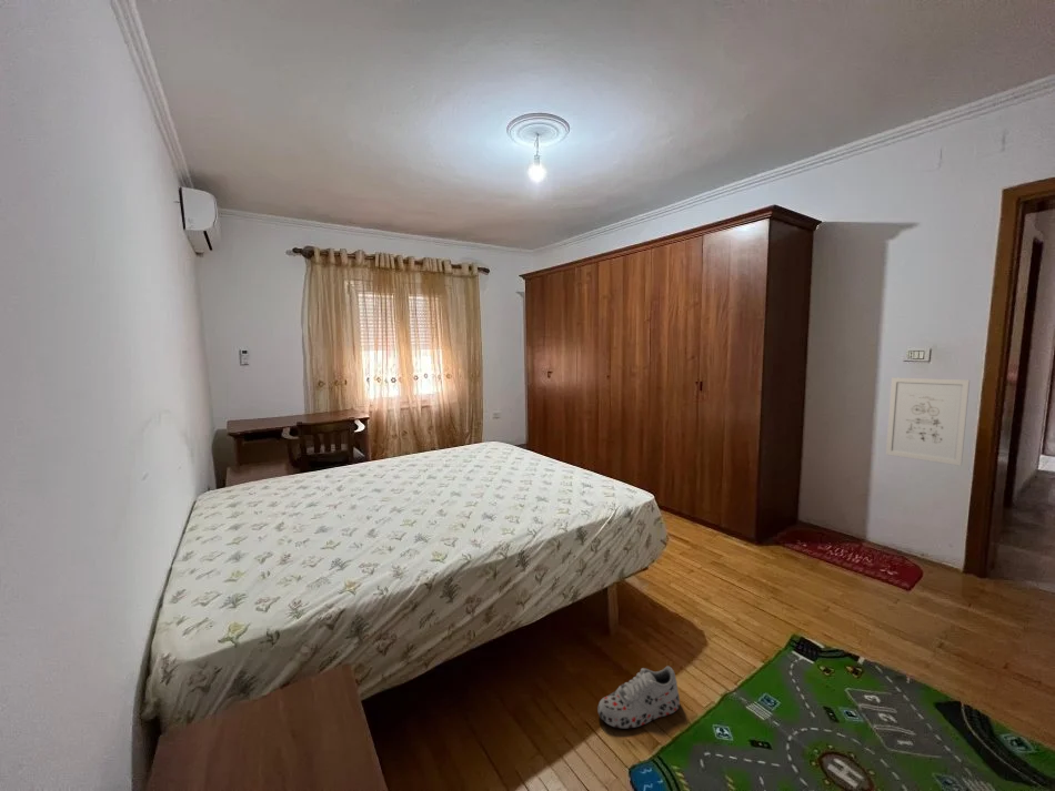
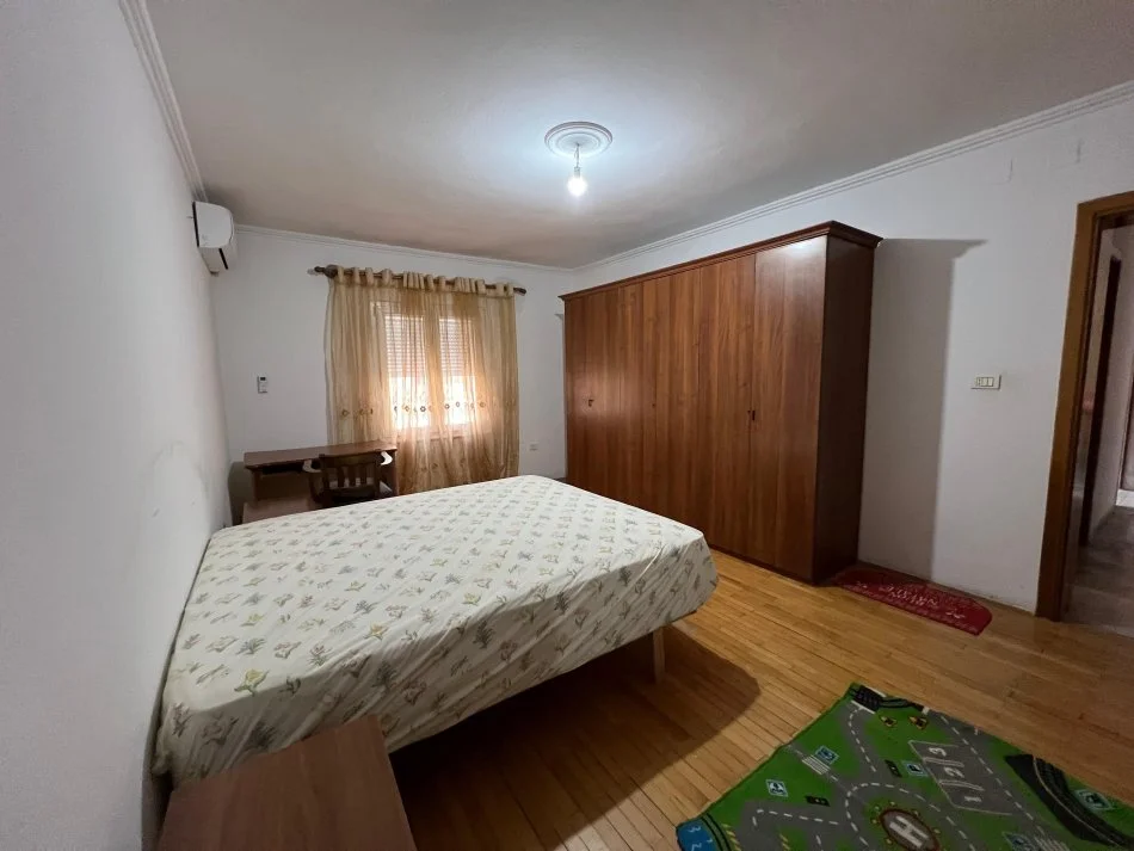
- wall art [885,376,971,467]
- shoe [596,665,681,729]
